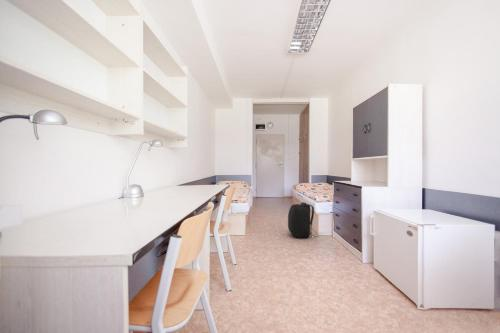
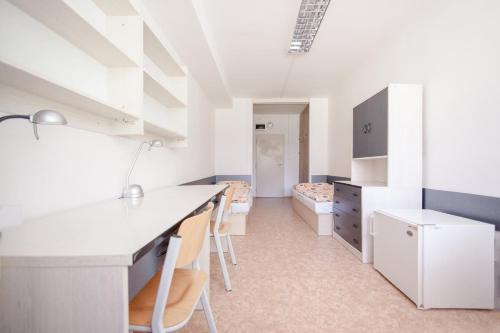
- backpack [287,201,318,239]
